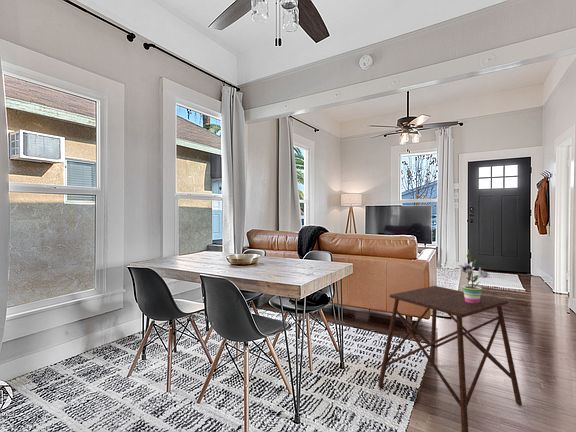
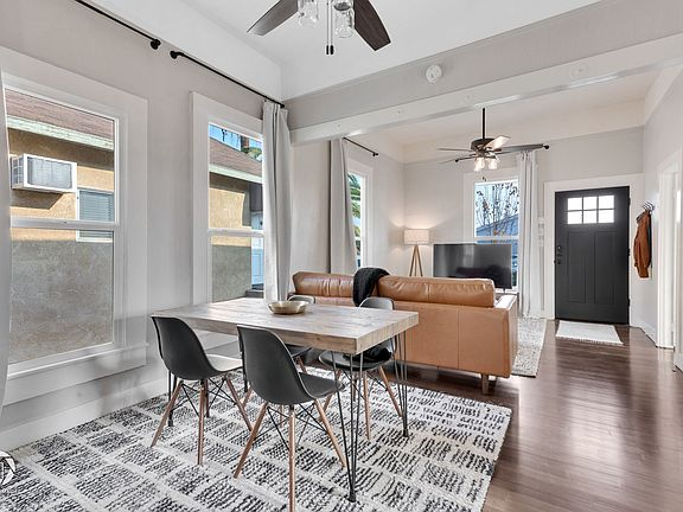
- potted plant [458,248,492,304]
- side table [377,285,523,432]
